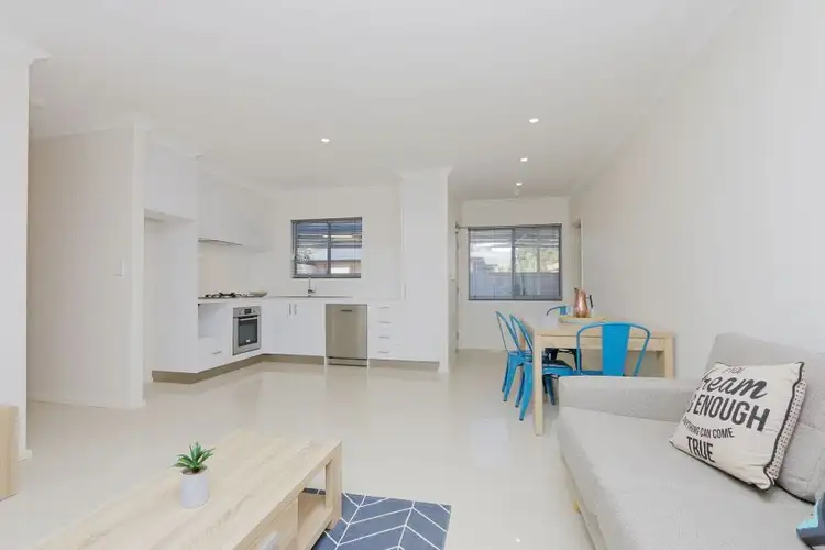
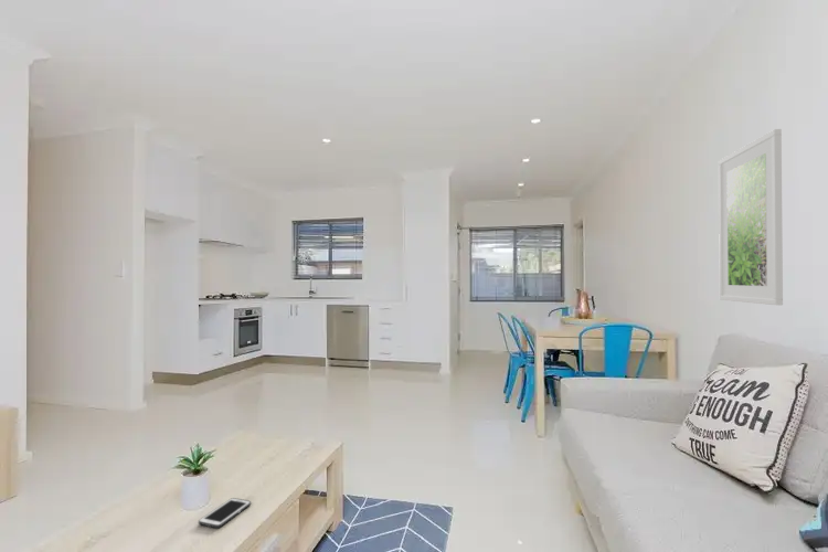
+ cell phone [198,497,252,529]
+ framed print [718,128,784,307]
